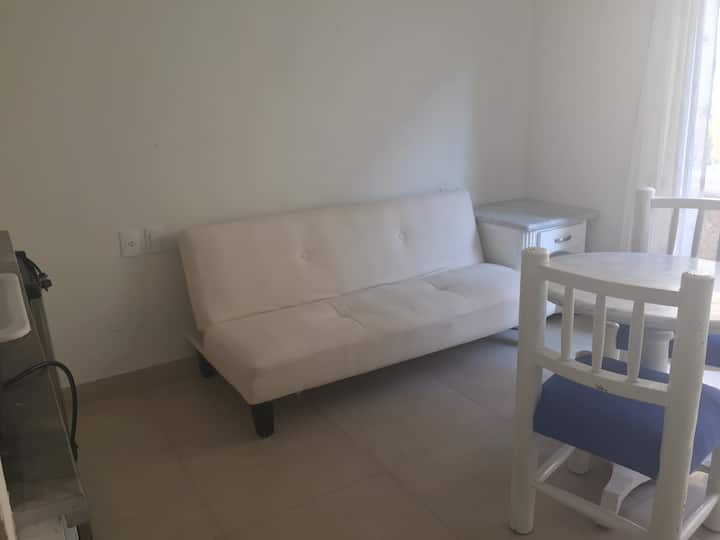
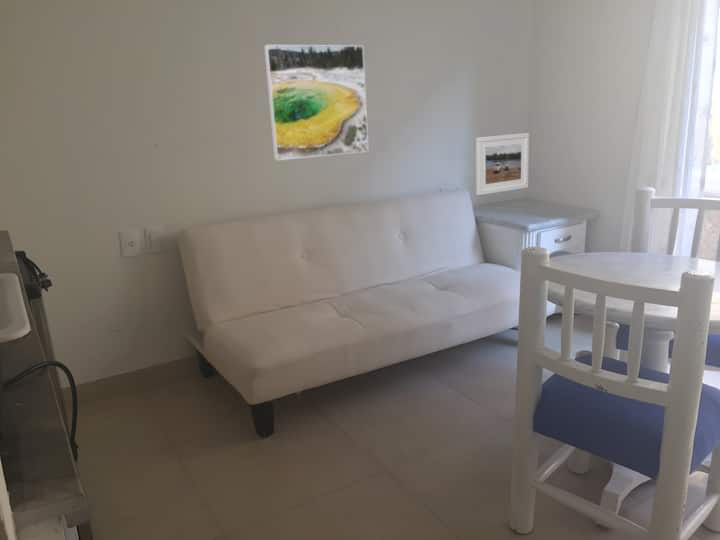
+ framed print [475,132,530,196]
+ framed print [263,44,370,161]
